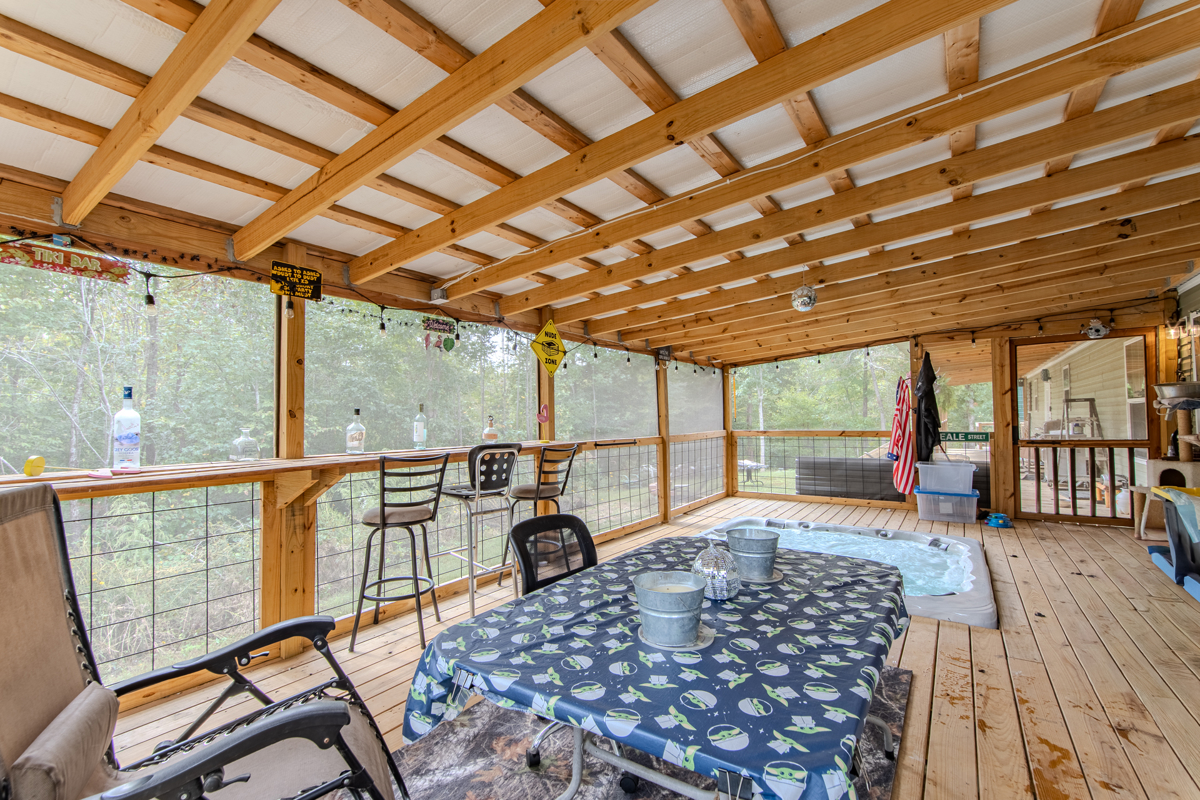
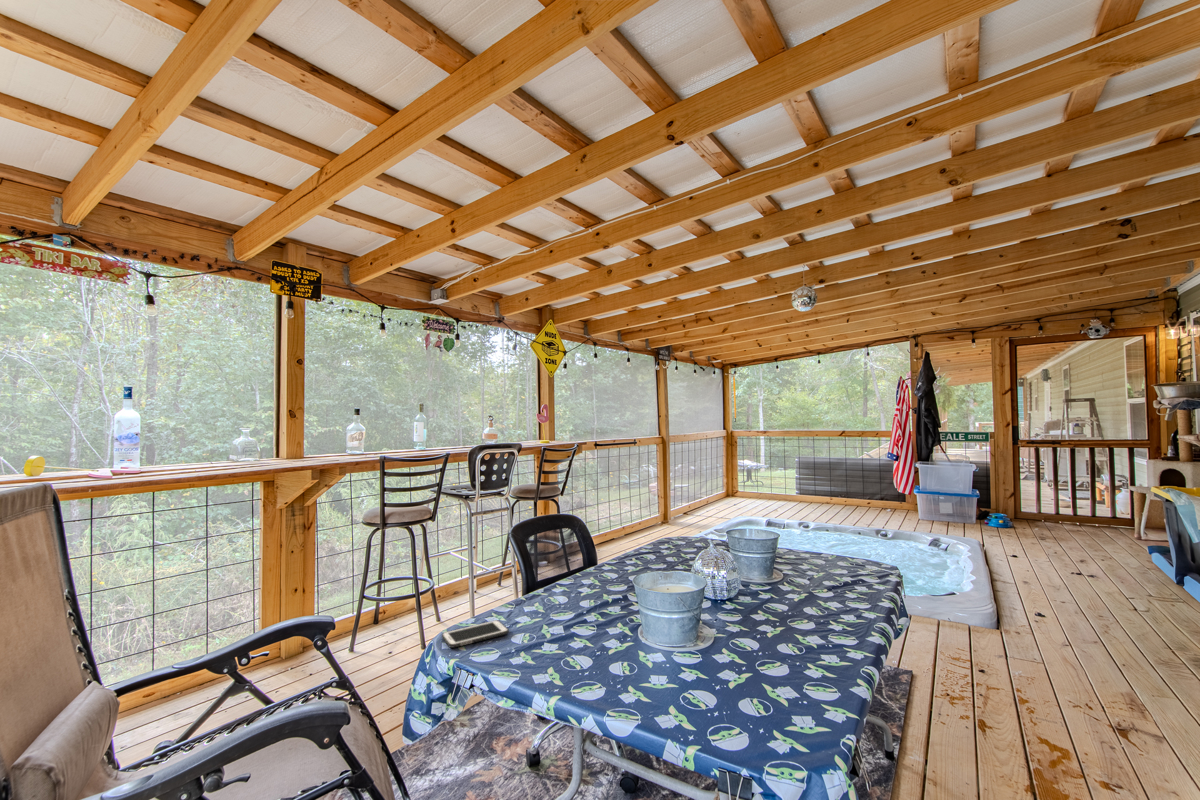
+ cell phone [441,619,510,649]
